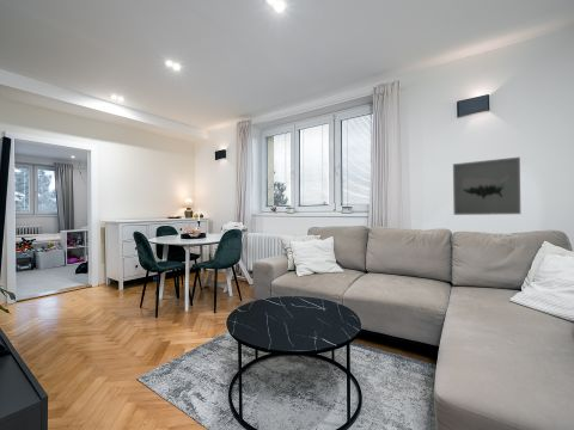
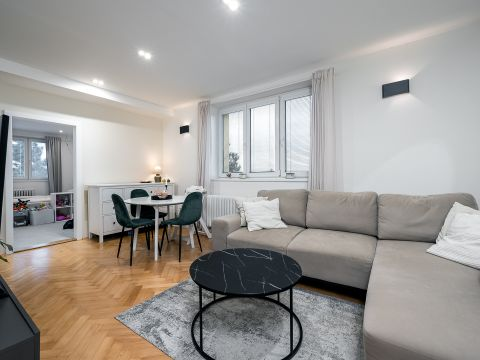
- wall art [452,156,521,216]
